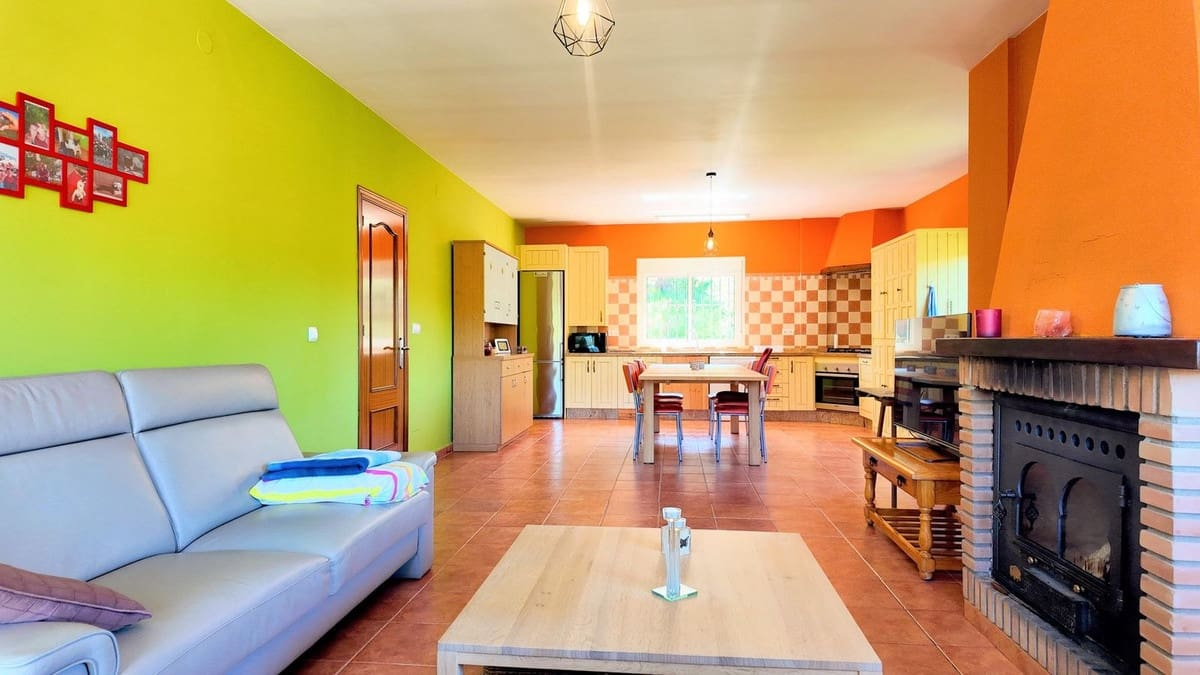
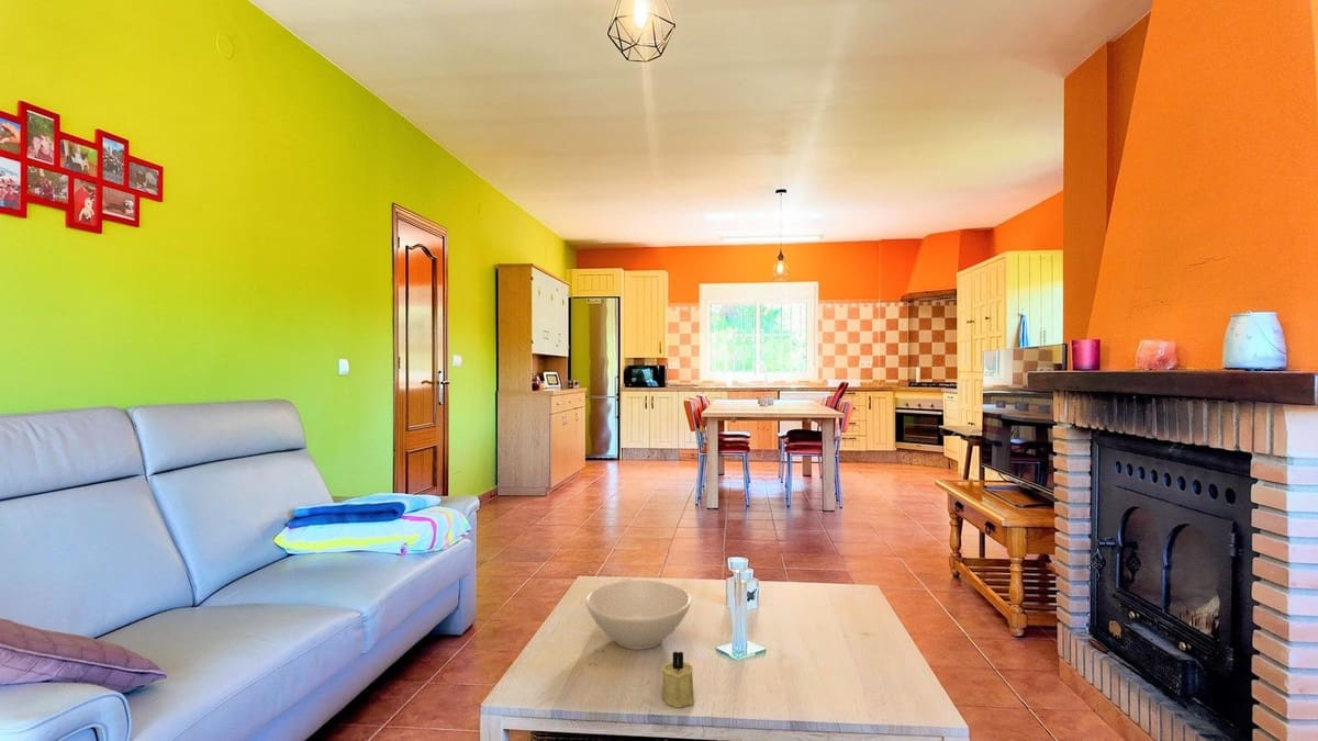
+ candle [660,651,695,708]
+ bowl [584,580,692,651]
